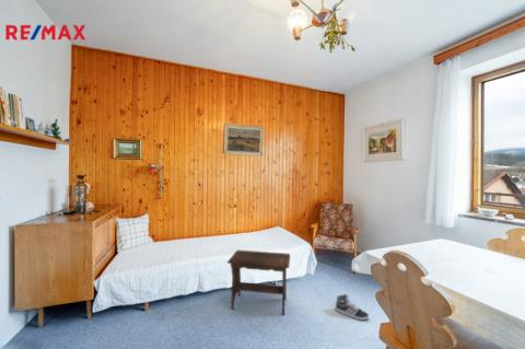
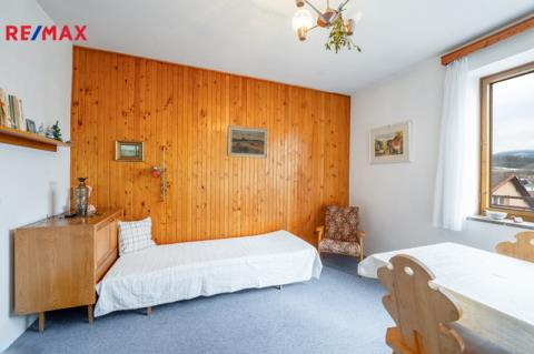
- footstool [226,249,291,316]
- sneaker [335,293,370,322]
